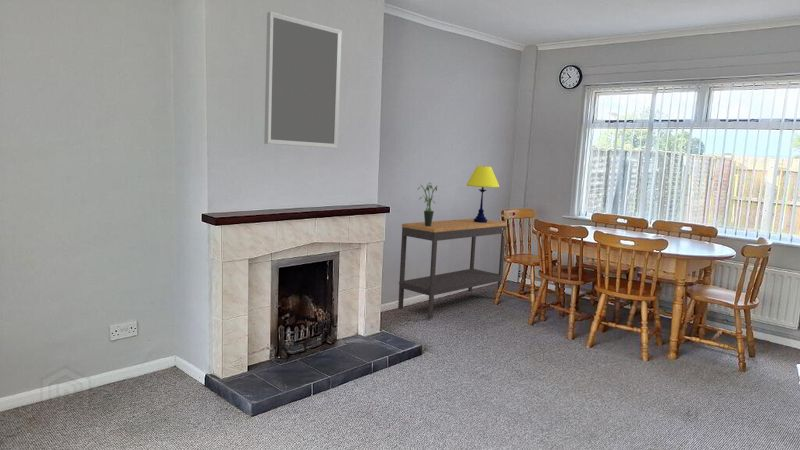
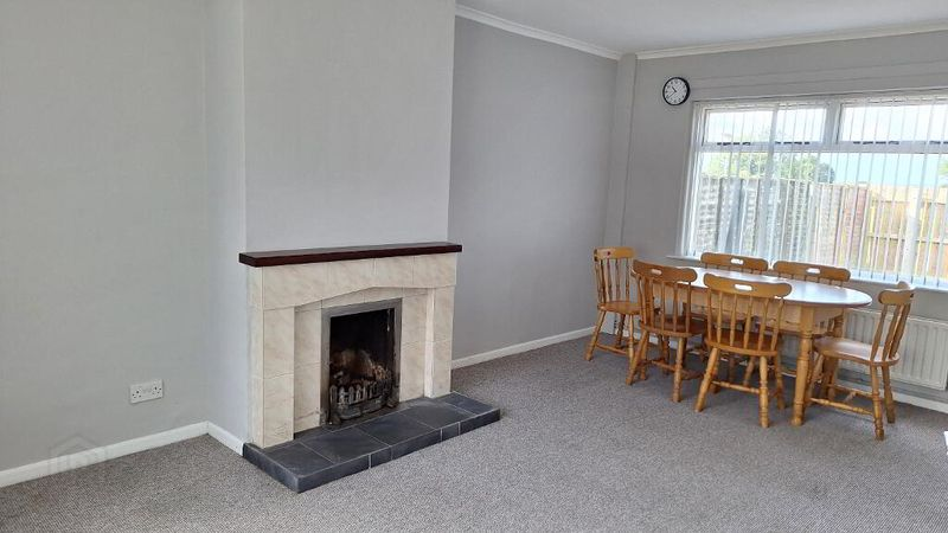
- table lamp [466,165,500,223]
- potted plant [416,182,438,226]
- console table [397,218,508,319]
- home mirror [263,11,343,149]
